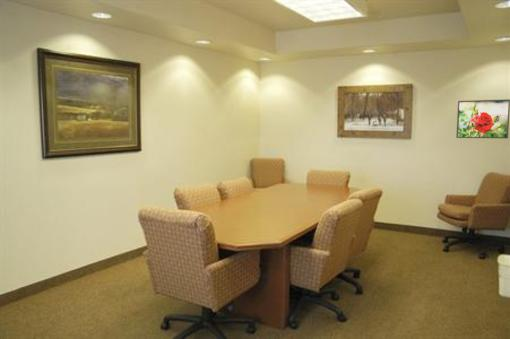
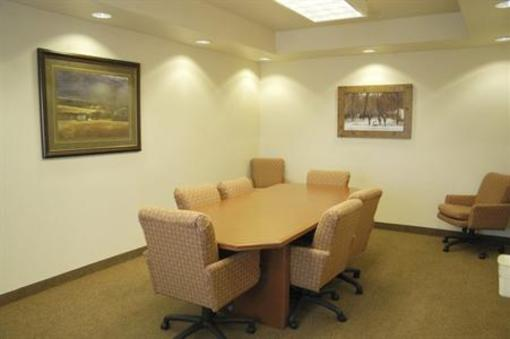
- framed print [455,98,510,139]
